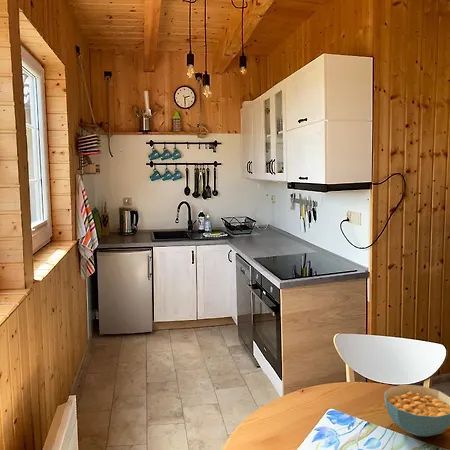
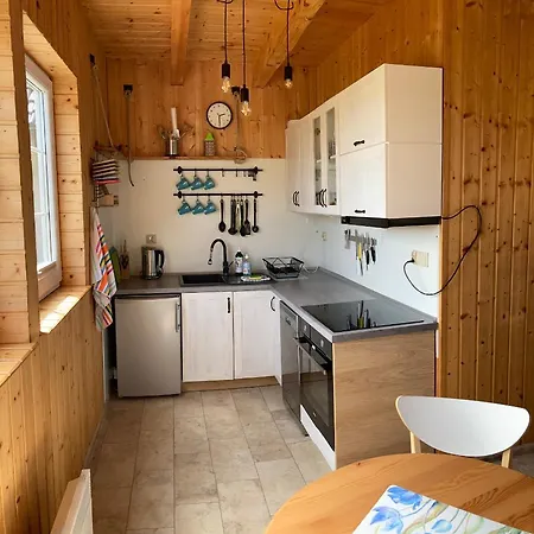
- cereal bowl [383,384,450,437]
